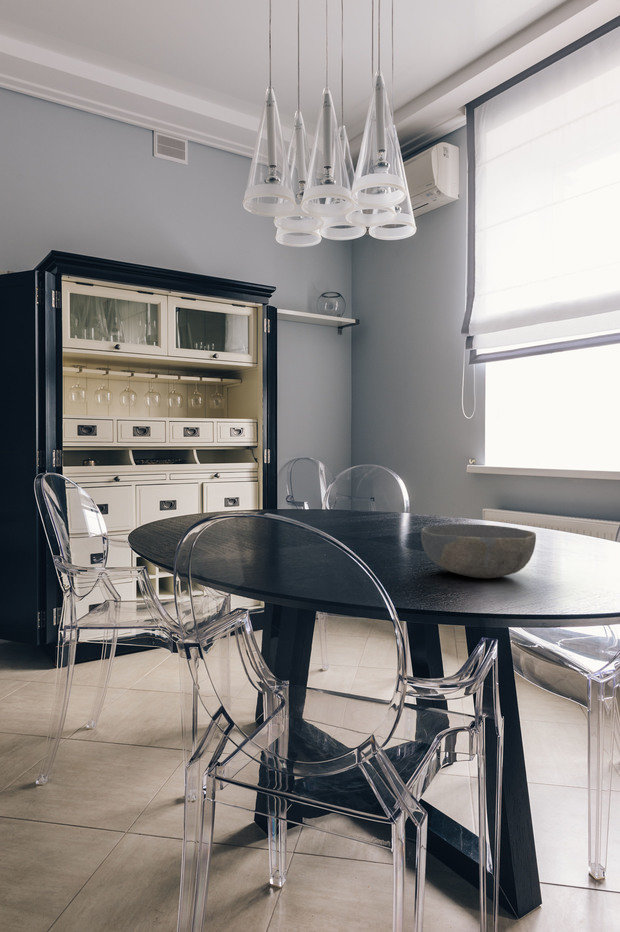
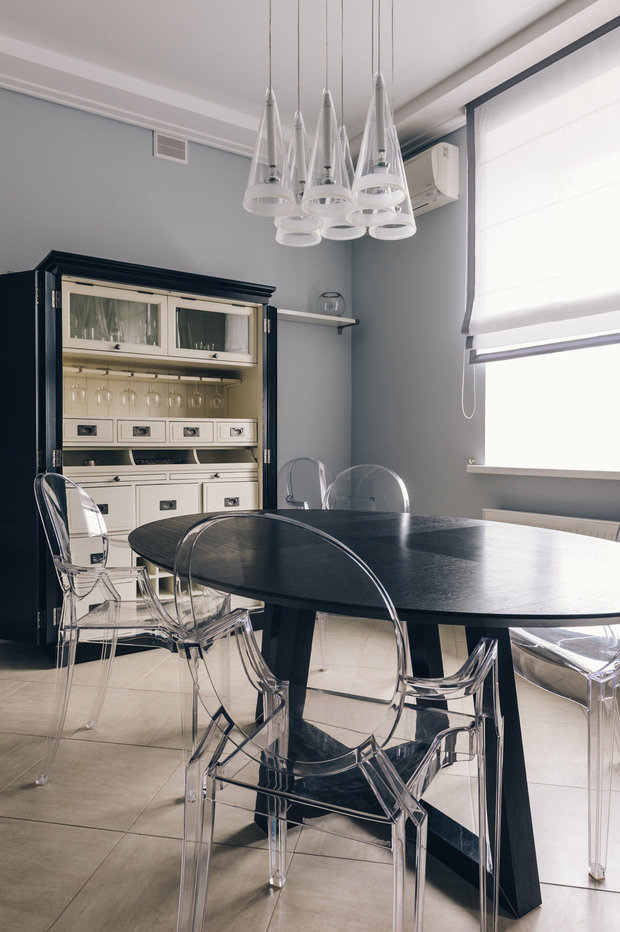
- bowl [420,523,537,579]
